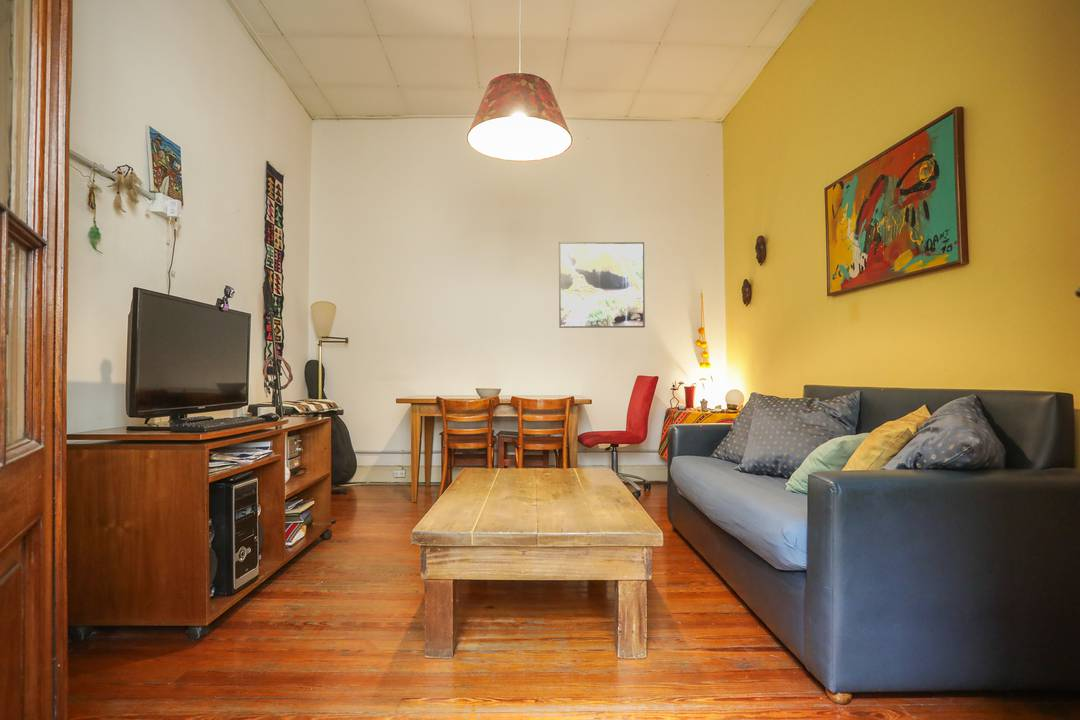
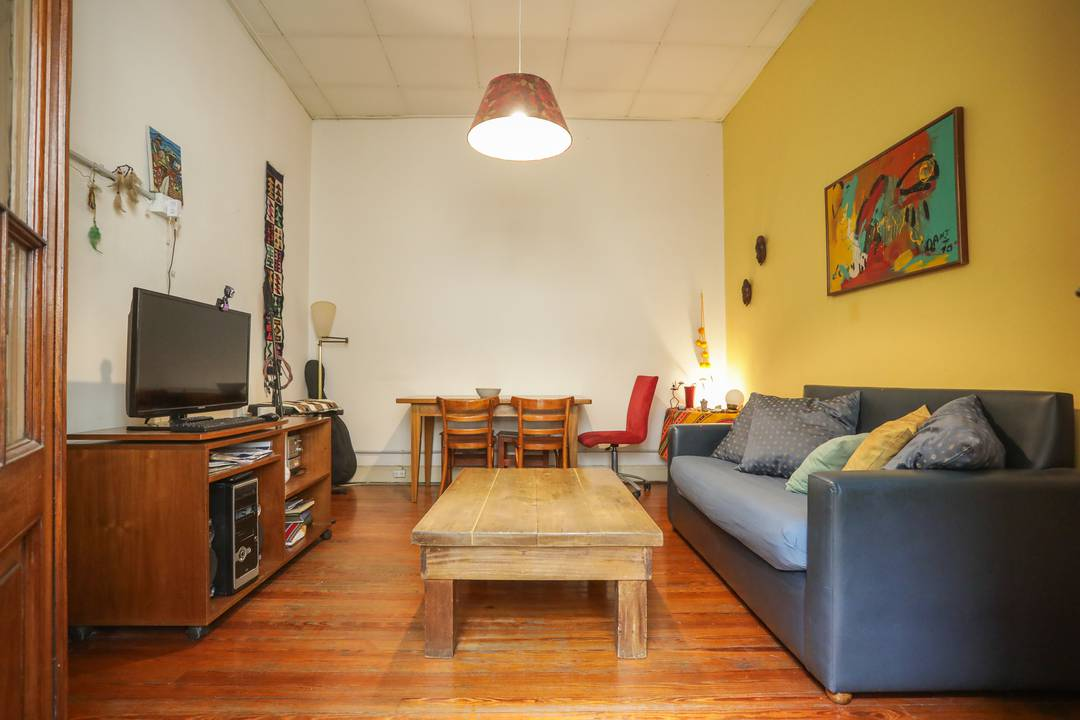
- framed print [558,241,646,329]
